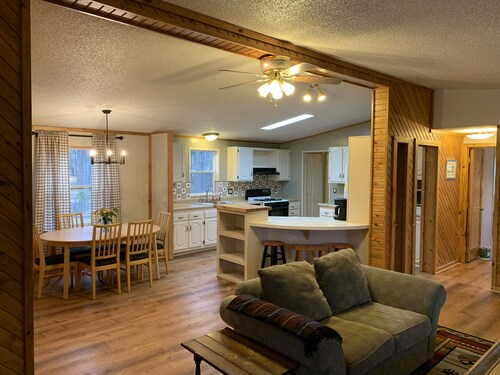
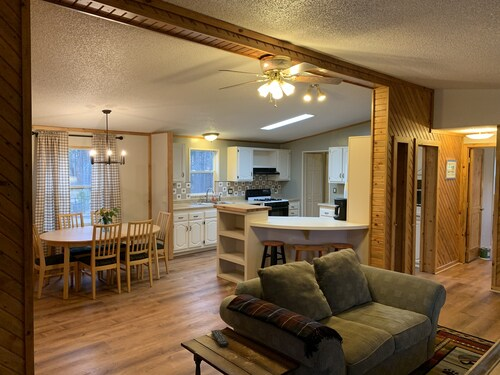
+ remote control [210,329,230,348]
